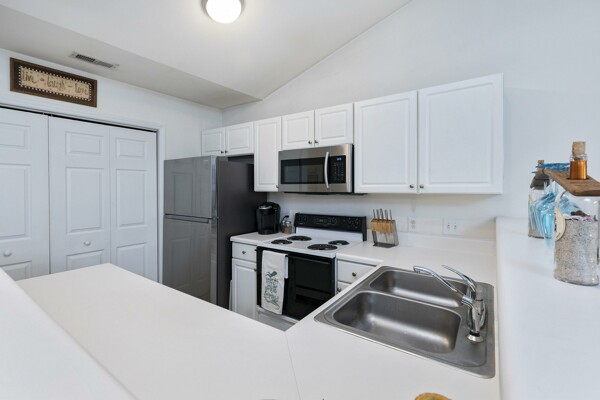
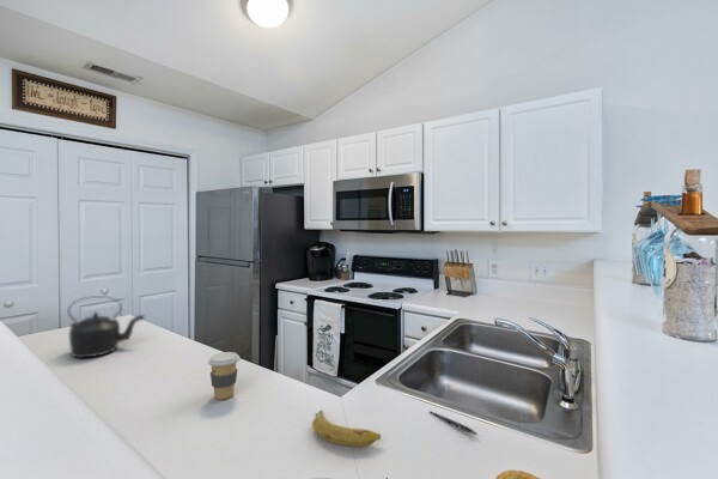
+ fruit [311,408,382,448]
+ kettle [66,295,146,359]
+ pen [428,410,479,436]
+ coffee cup [207,351,241,400]
